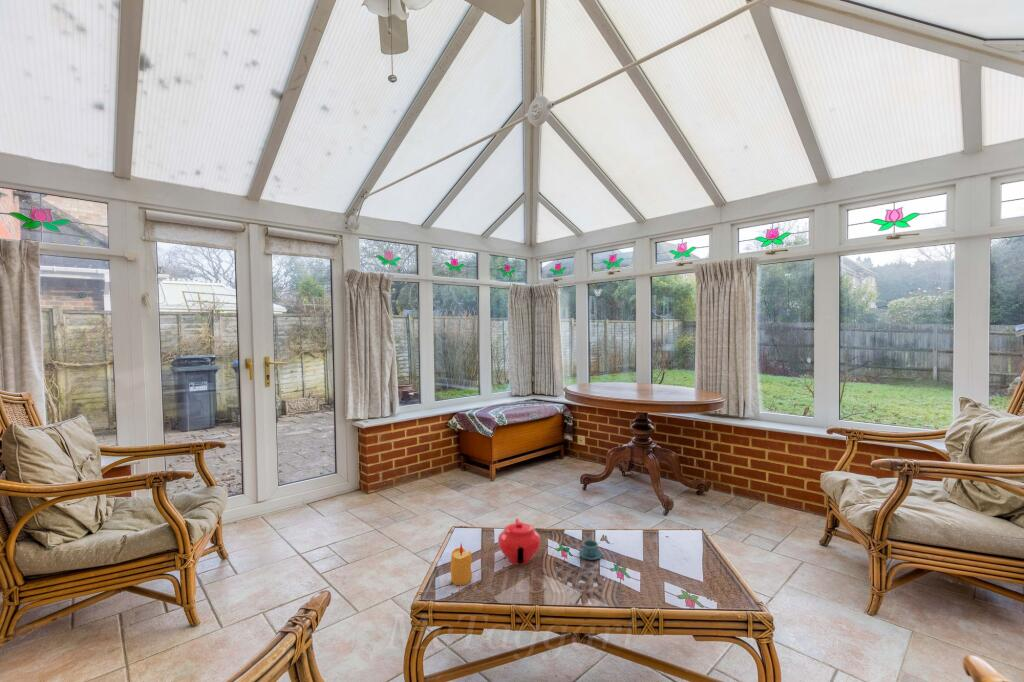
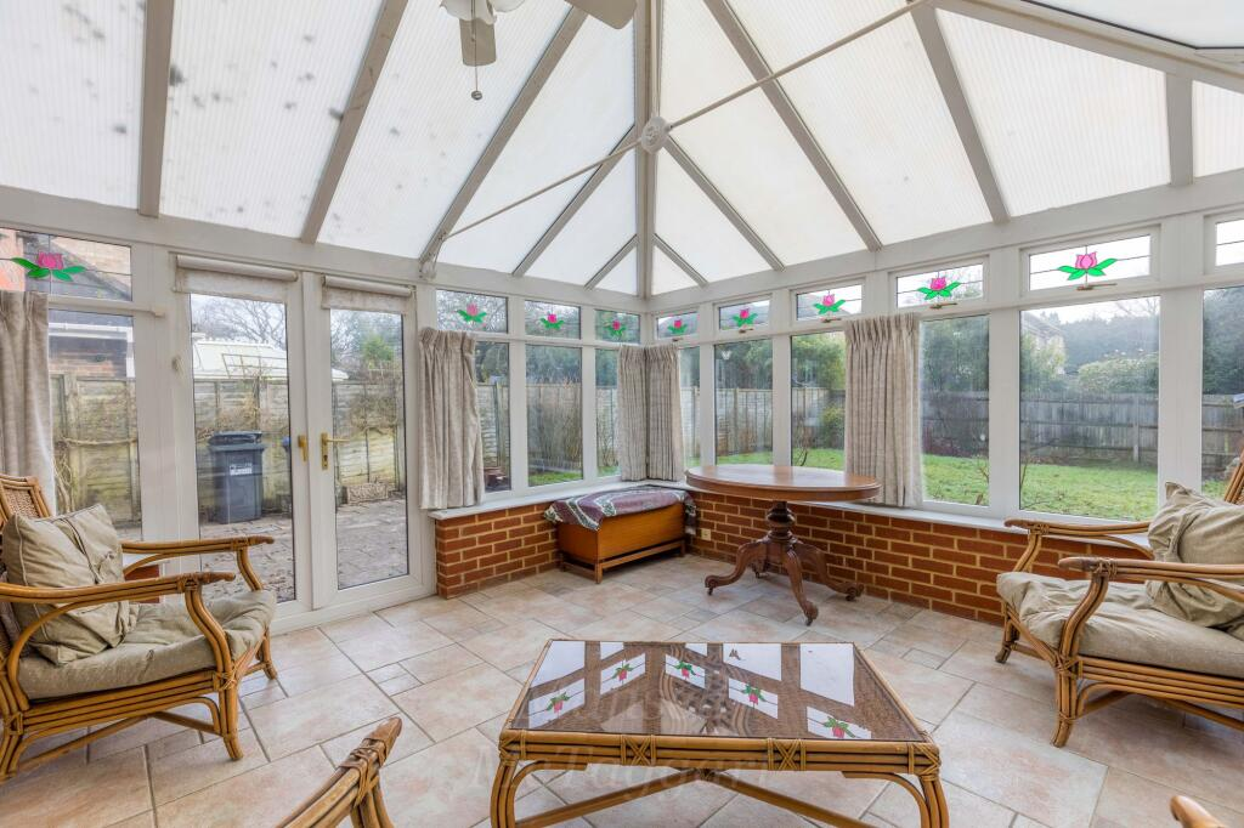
- teacup [578,539,603,561]
- candle [450,542,473,586]
- teapot [497,517,541,566]
